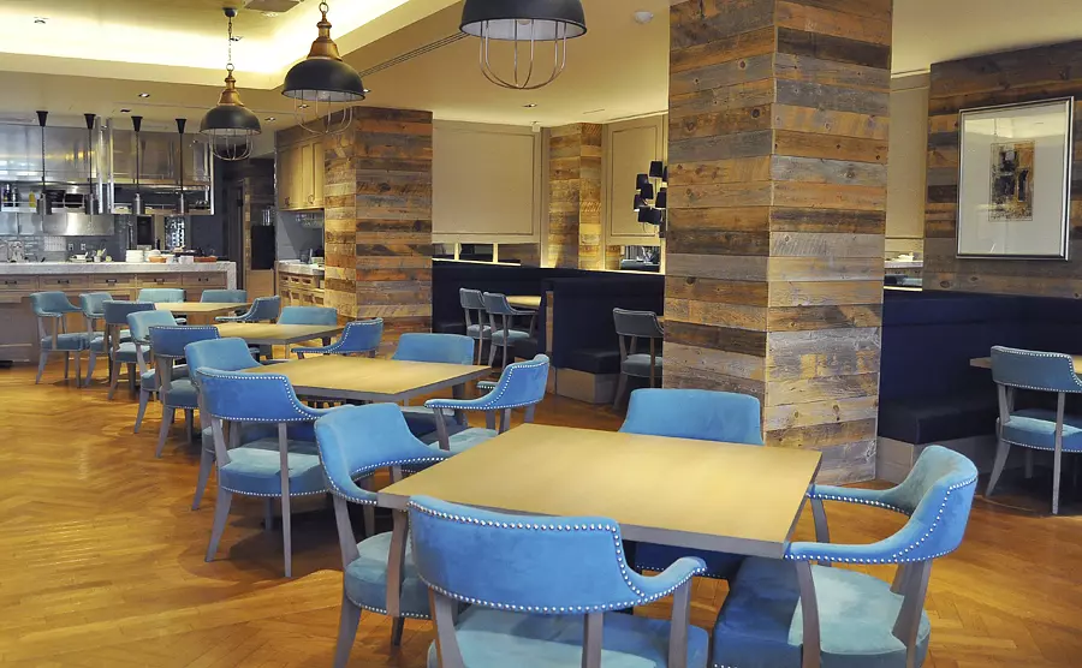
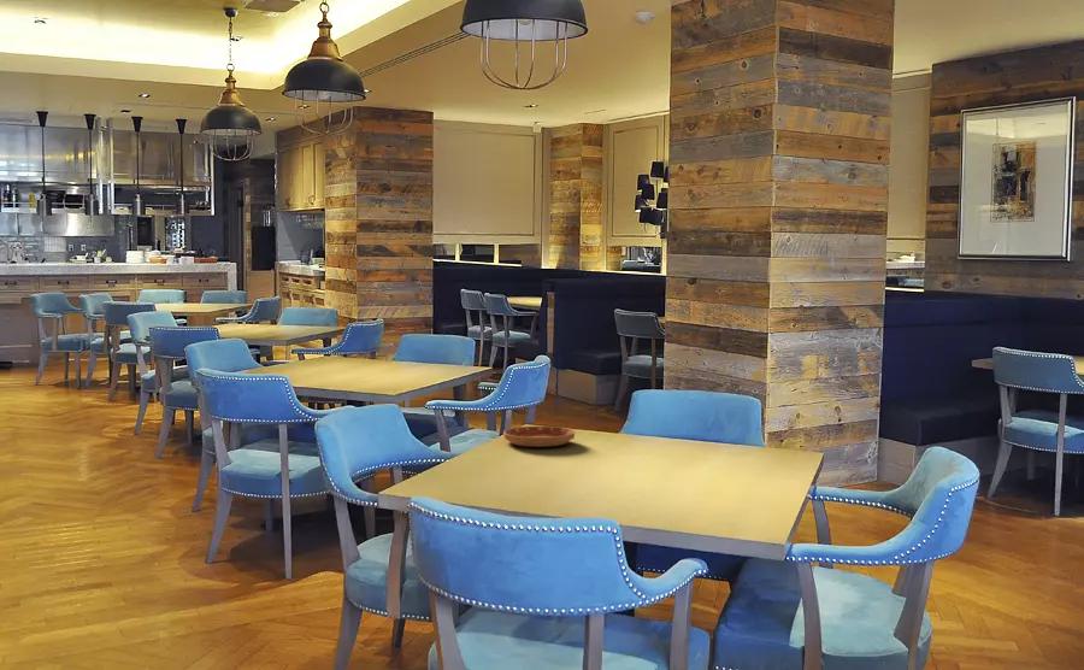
+ saucer [502,425,576,448]
